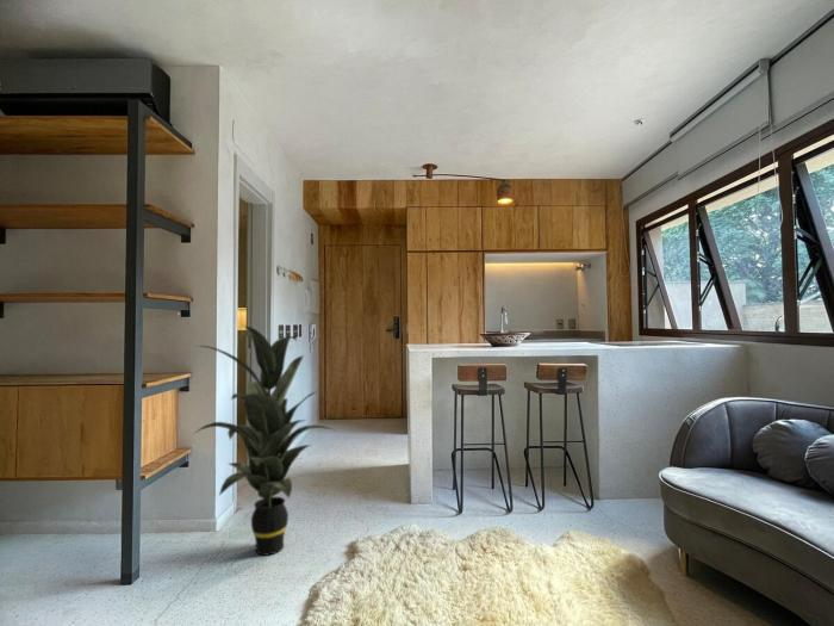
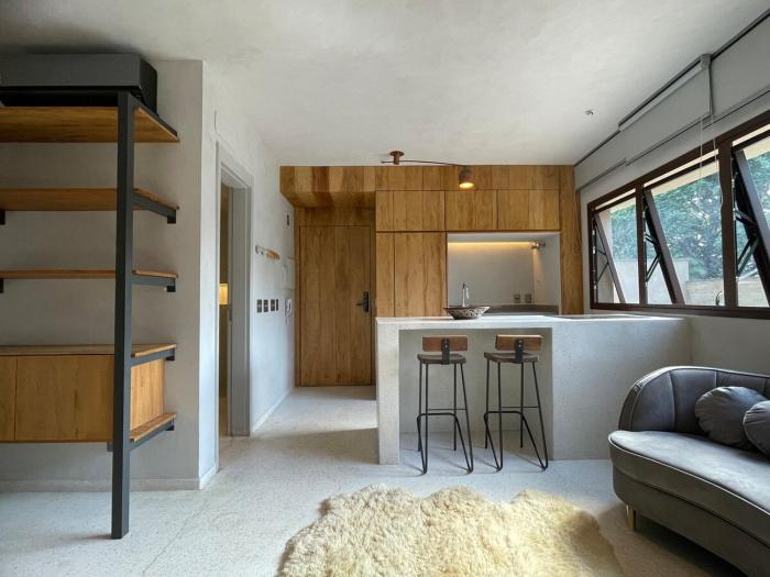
- indoor plant [192,324,338,557]
